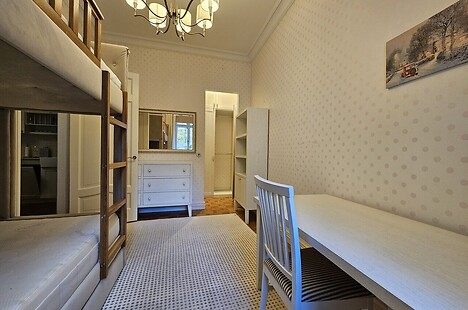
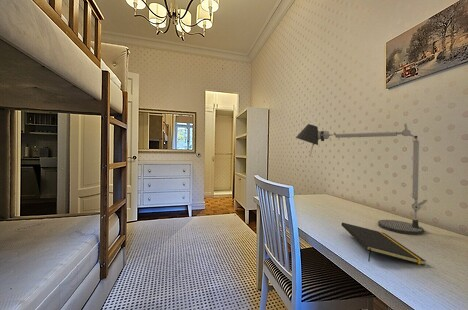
+ desk lamp [295,123,429,236]
+ notepad [341,221,427,266]
